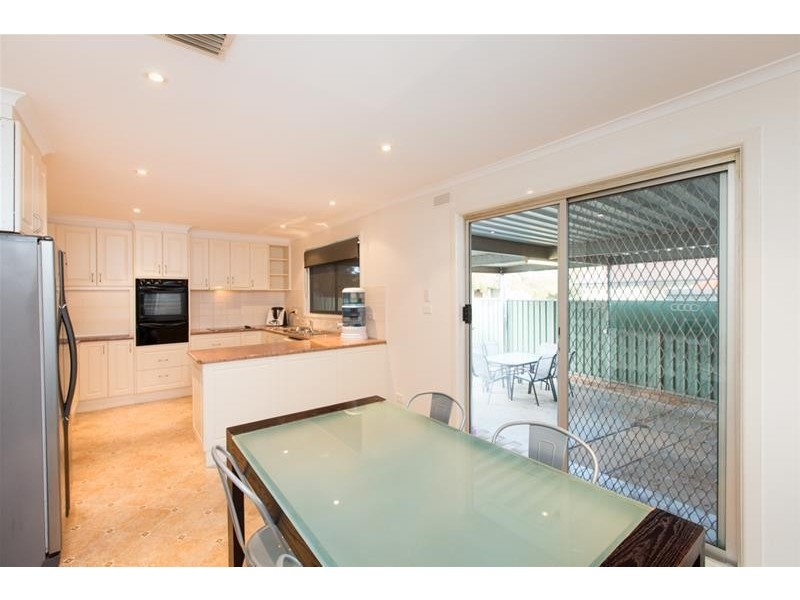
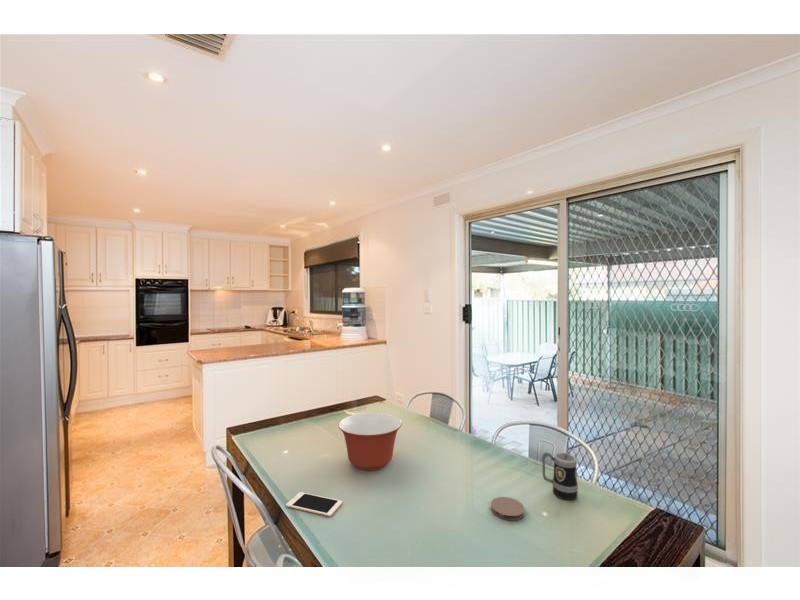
+ cell phone [285,491,343,517]
+ mug [541,451,579,501]
+ mixing bowl [338,412,403,472]
+ coaster [490,496,526,521]
